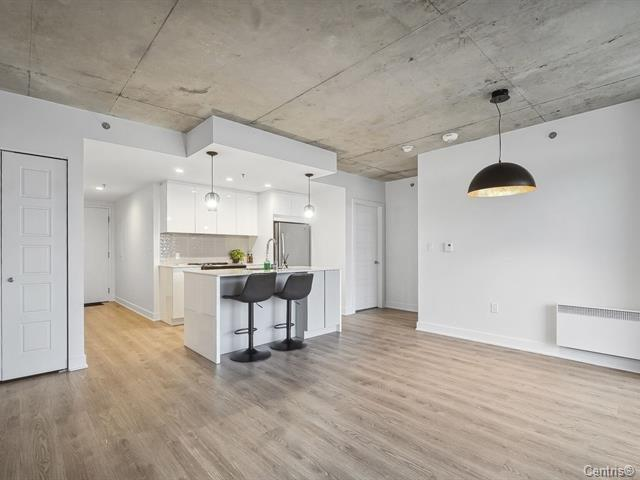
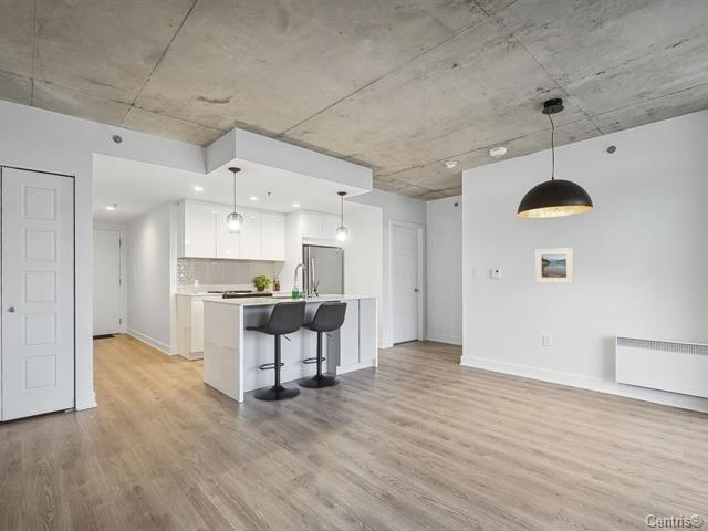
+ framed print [534,247,574,284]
